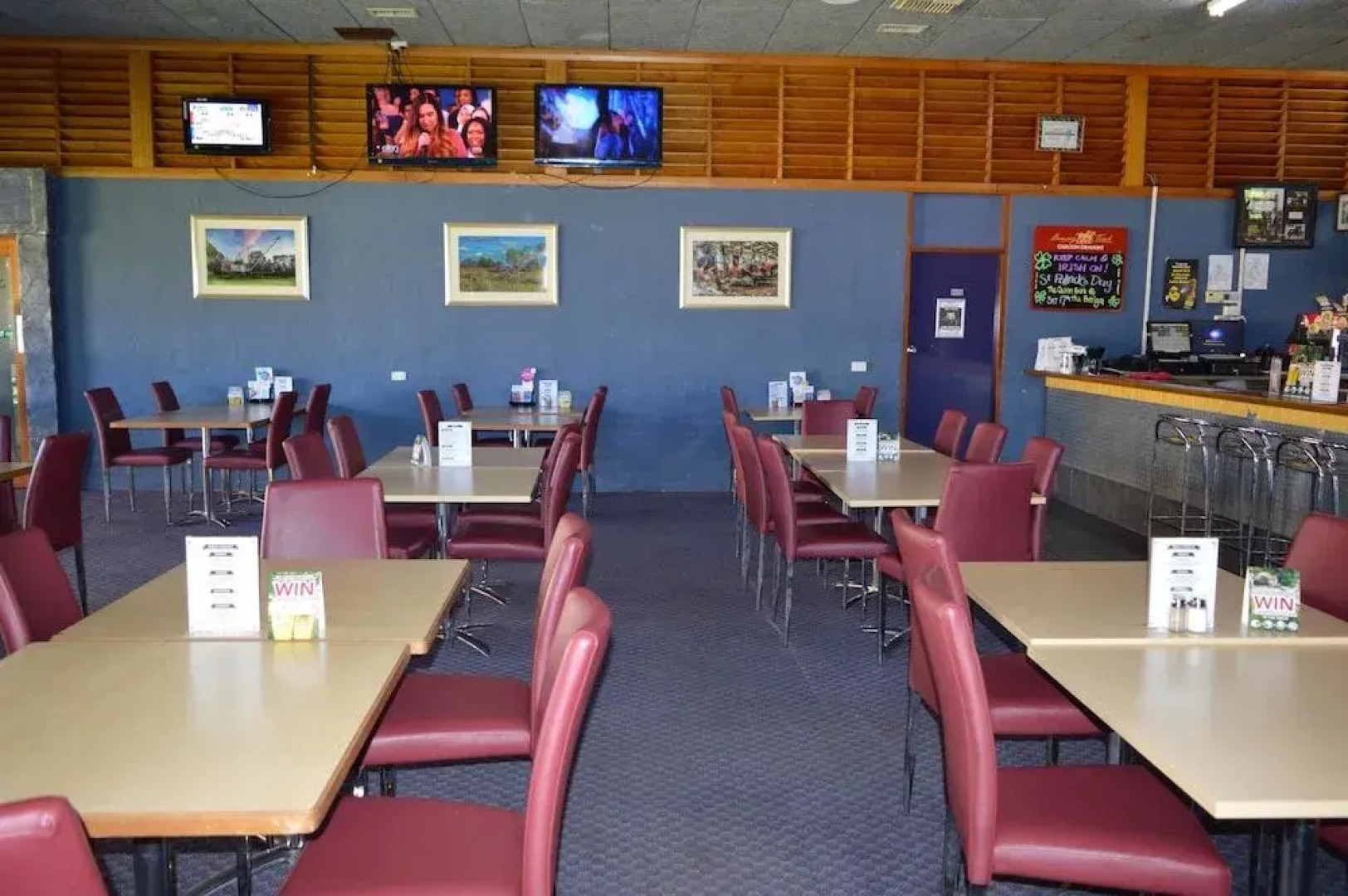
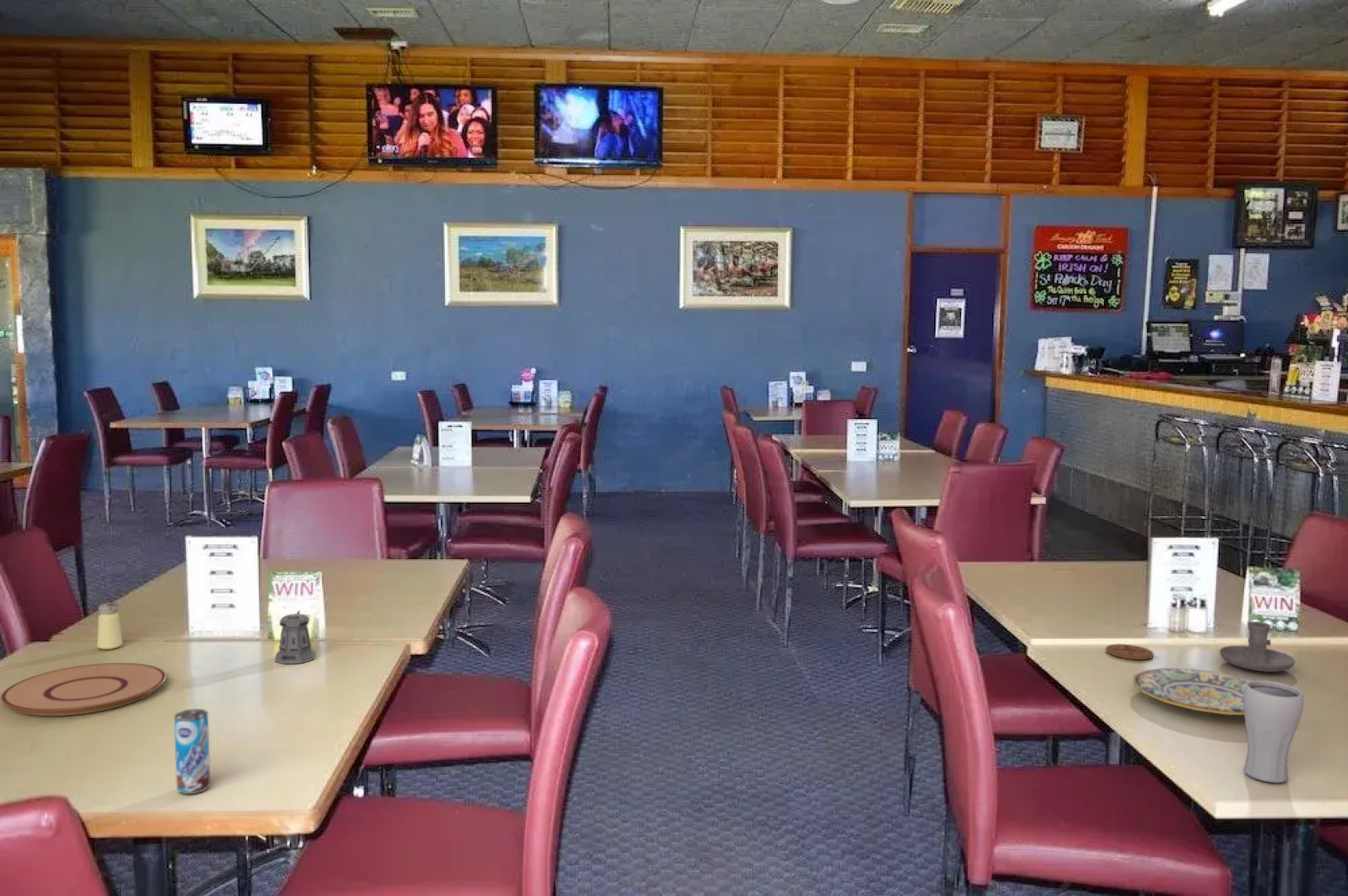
+ drinking glass [1243,679,1305,784]
+ pepper shaker [274,610,316,665]
+ plate [0,662,167,717]
+ saltshaker [96,601,124,650]
+ coaster [1105,643,1155,660]
+ candle holder [1219,621,1296,673]
+ beverage can [173,708,211,795]
+ plate [1132,667,1253,716]
